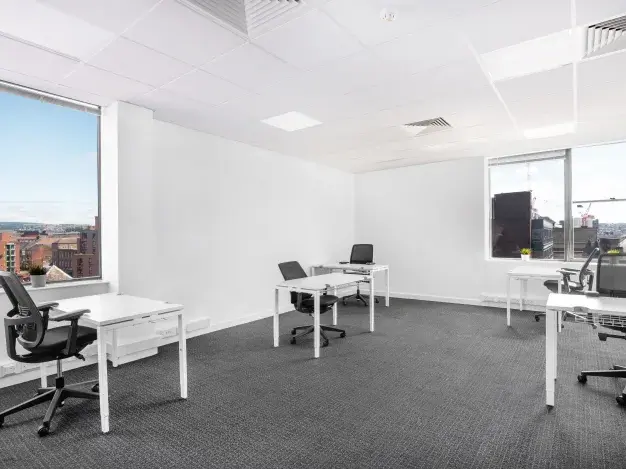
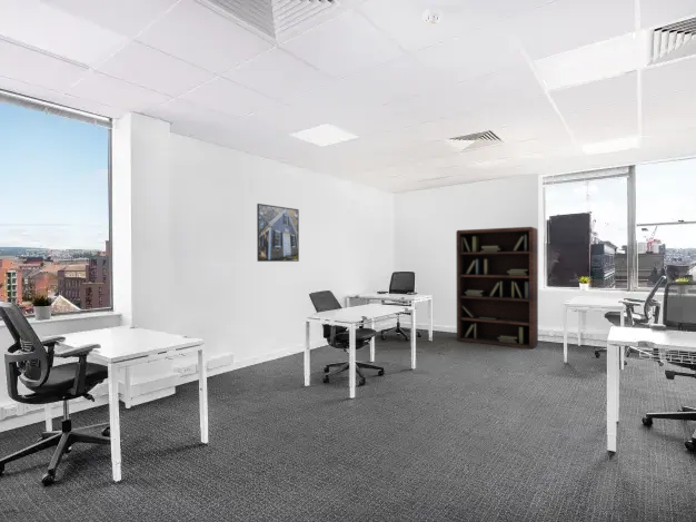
+ bookcase [455,226,539,349]
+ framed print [256,203,300,263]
